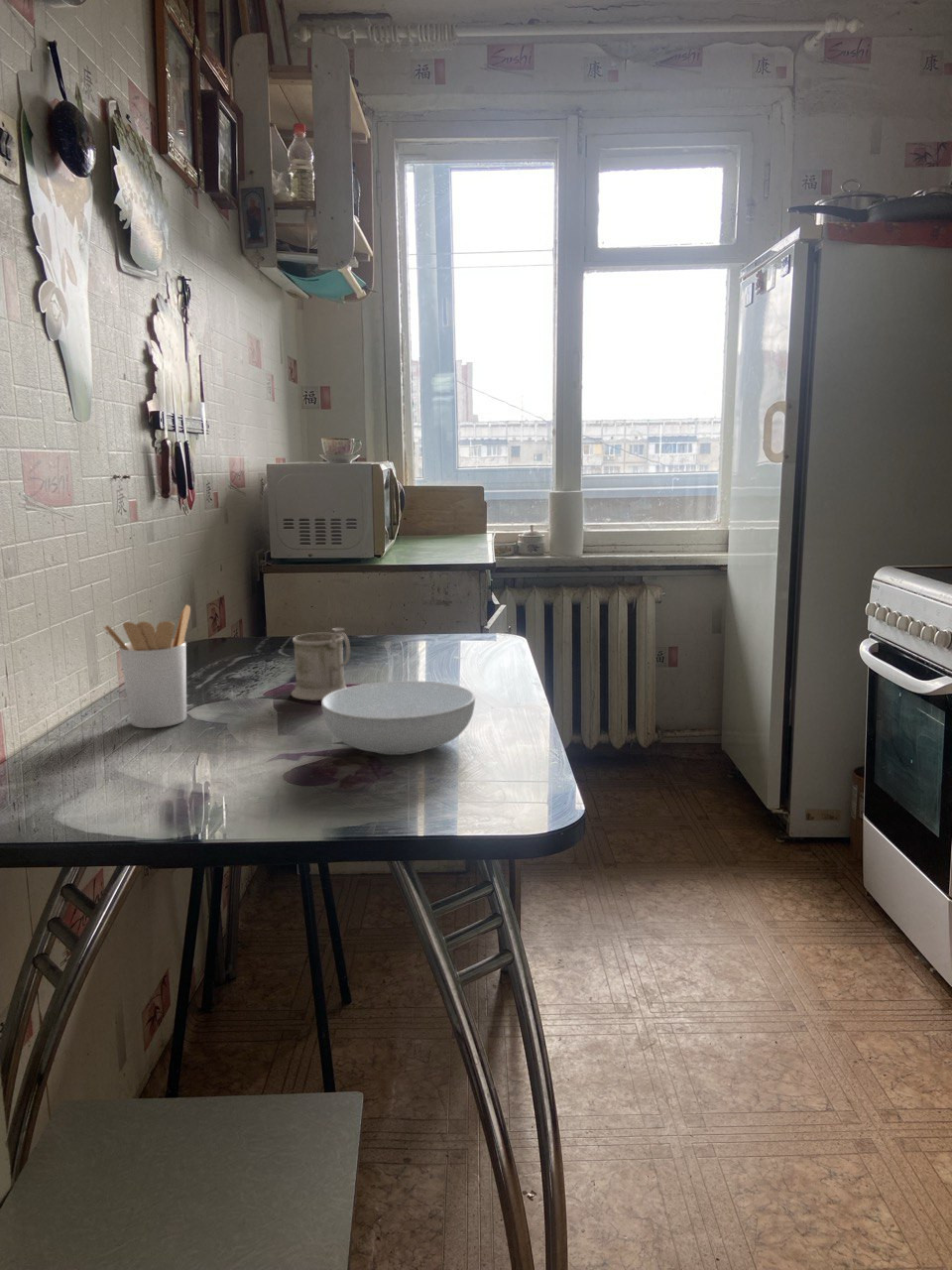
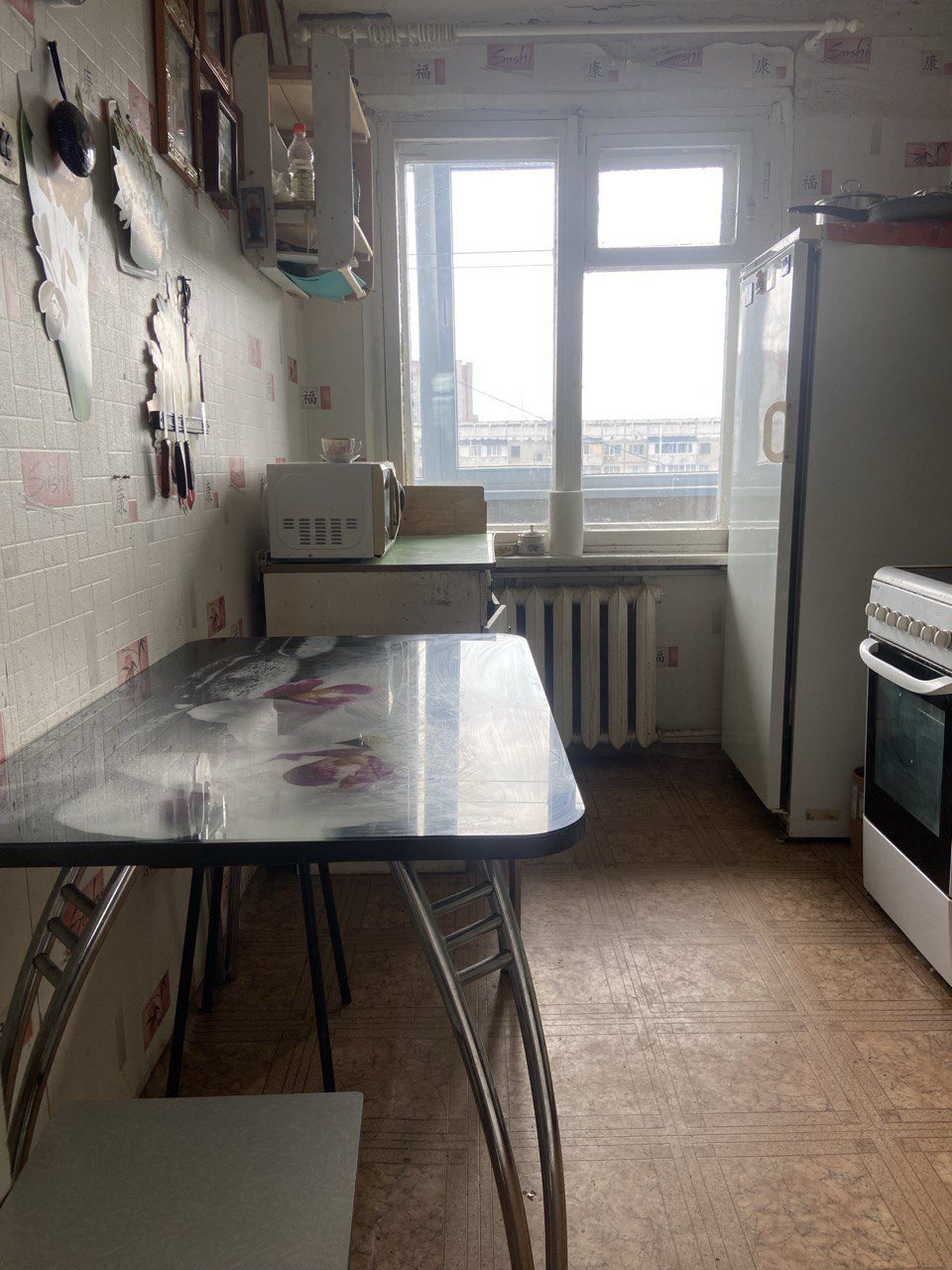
- utensil holder [102,603,191,729]
- serving bowl [320,680,476,756]
- mug [291,627,351,701]
